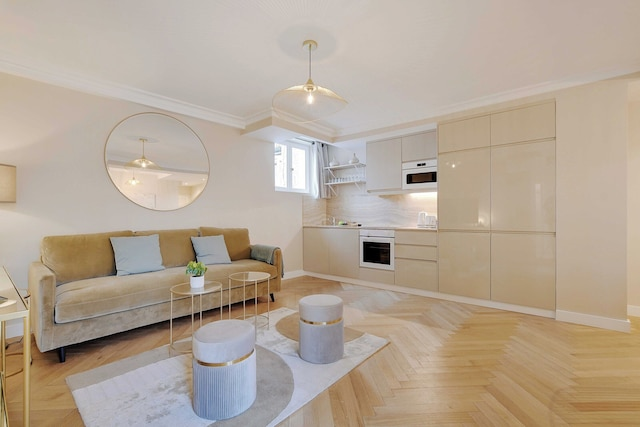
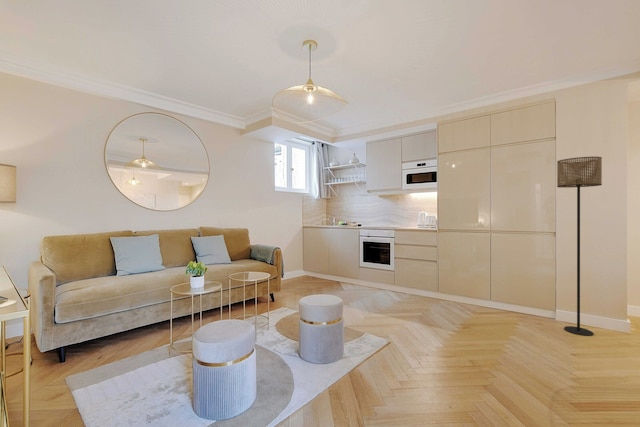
+ floor lamp [556,156,603,337]
